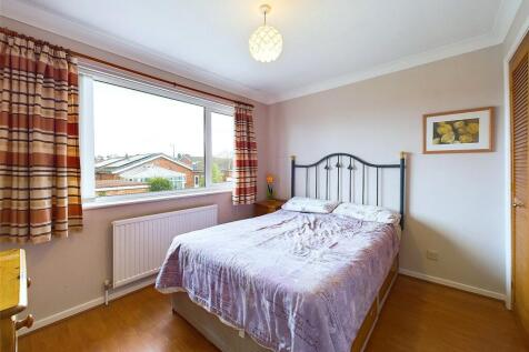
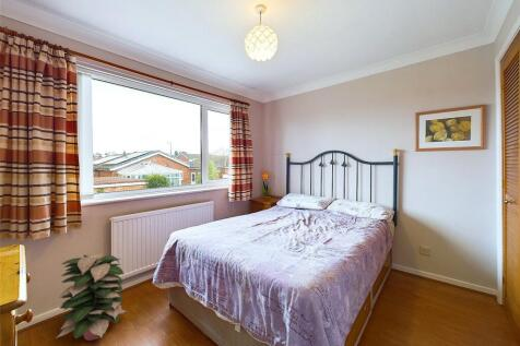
+ decorative plant [55,250,128,342]
